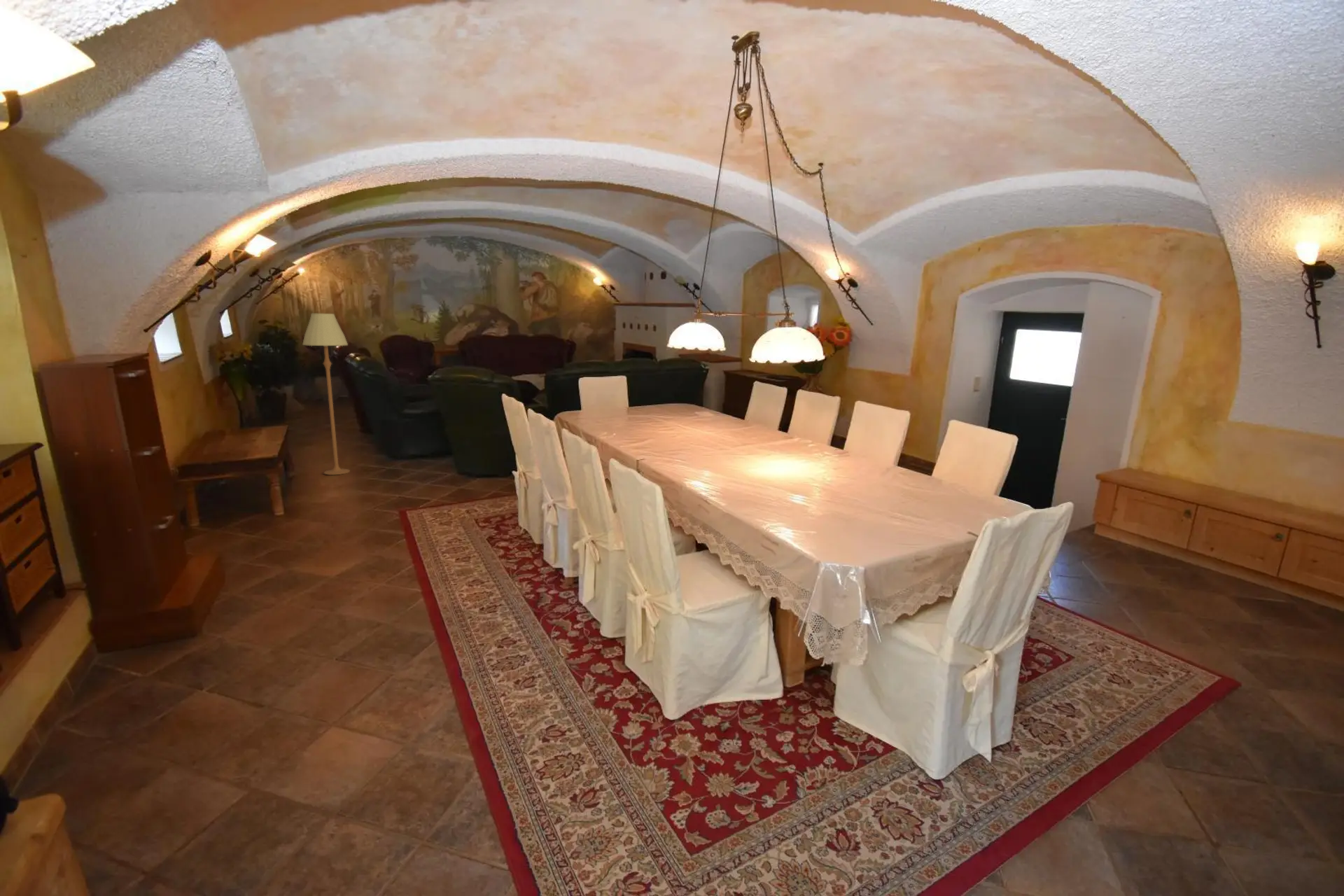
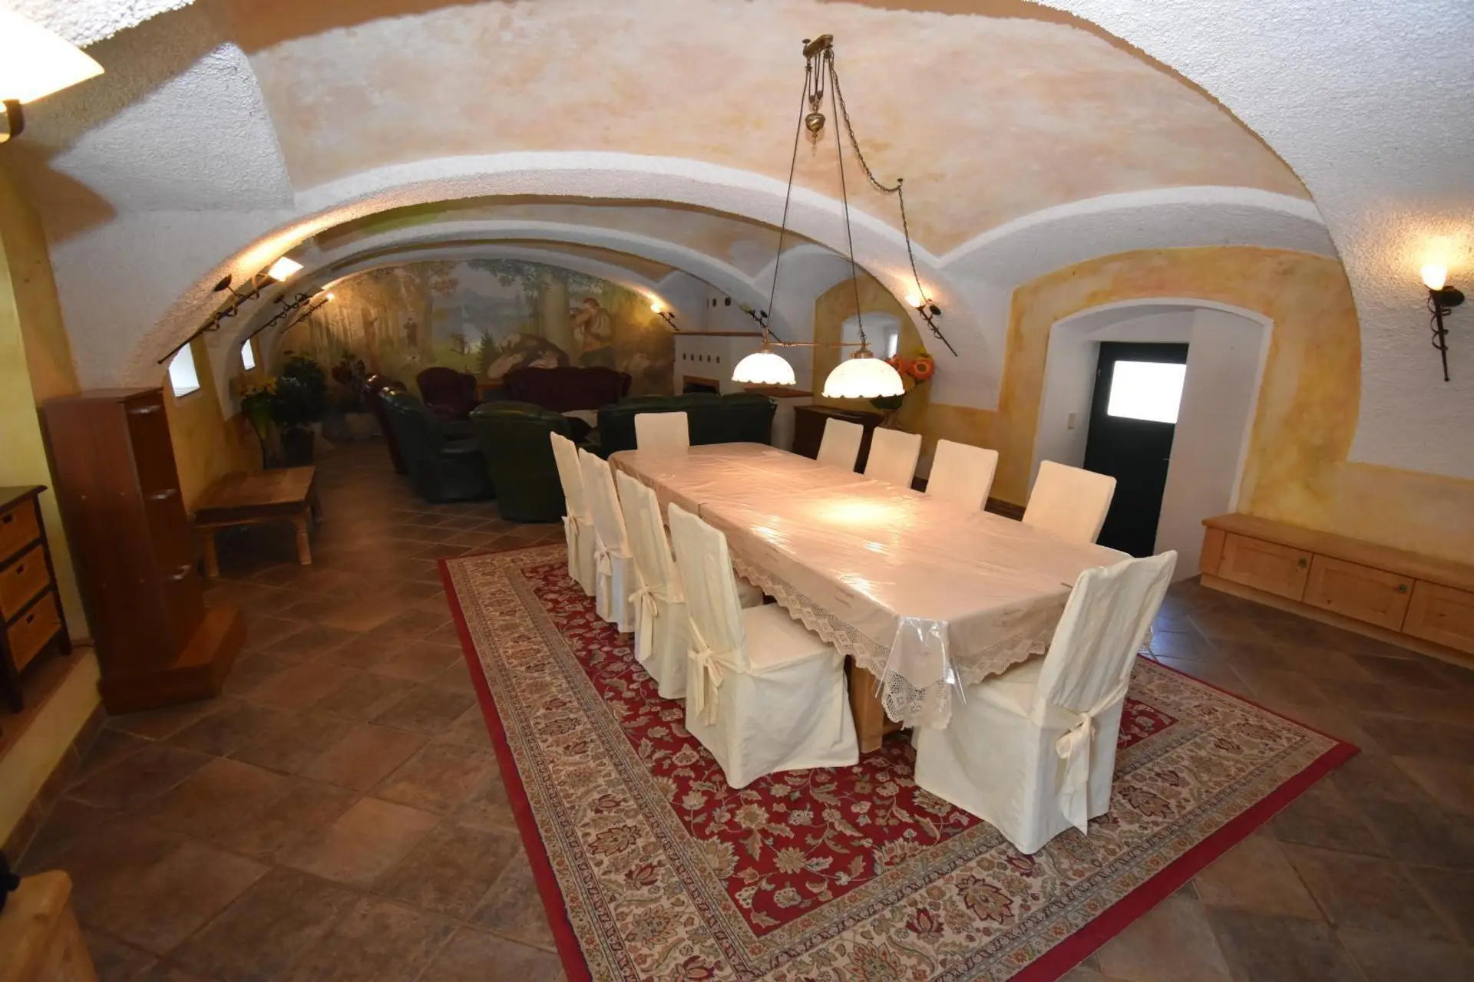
- floor lamp [302,313,351,475]
